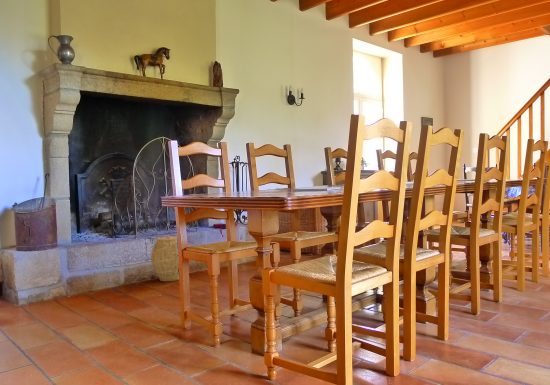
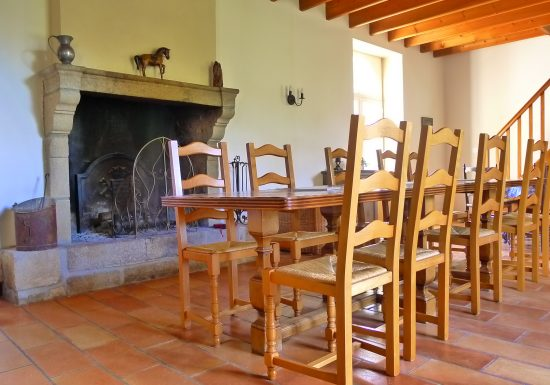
- woven basket [150,235,180,282]
